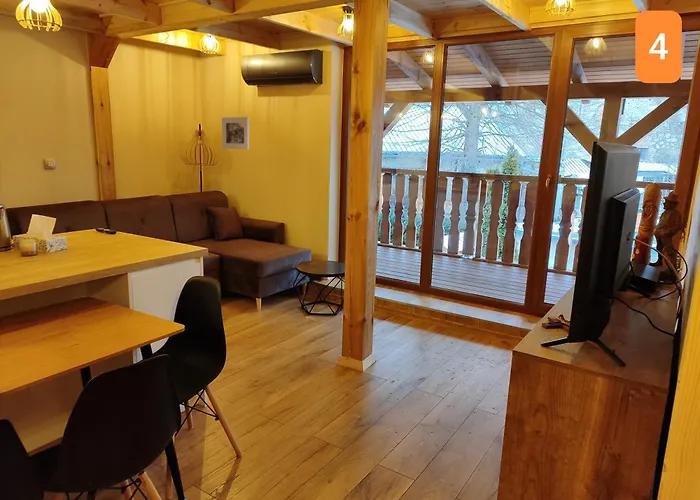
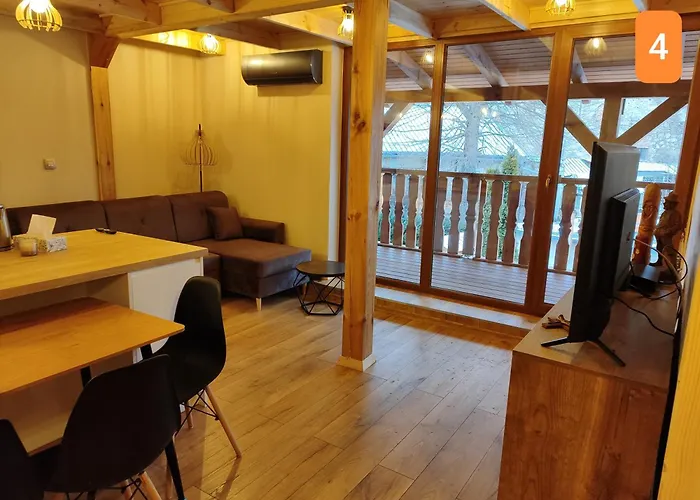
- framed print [221,116,250,150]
